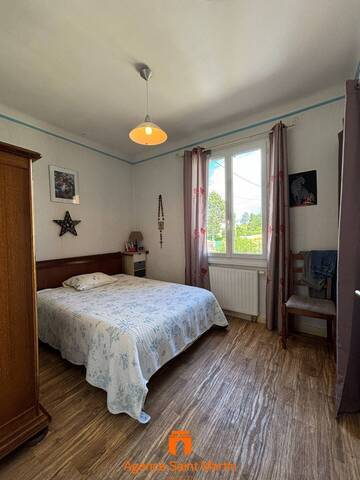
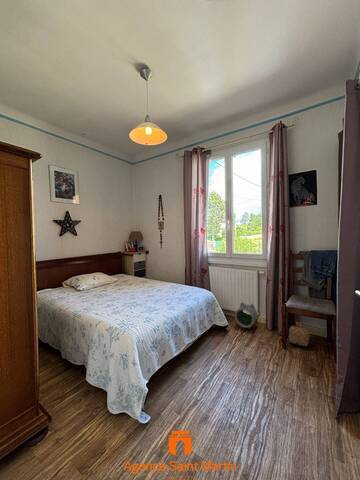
+ air purifier [234,300,258,330]
+ basket [288,321,311,347]
